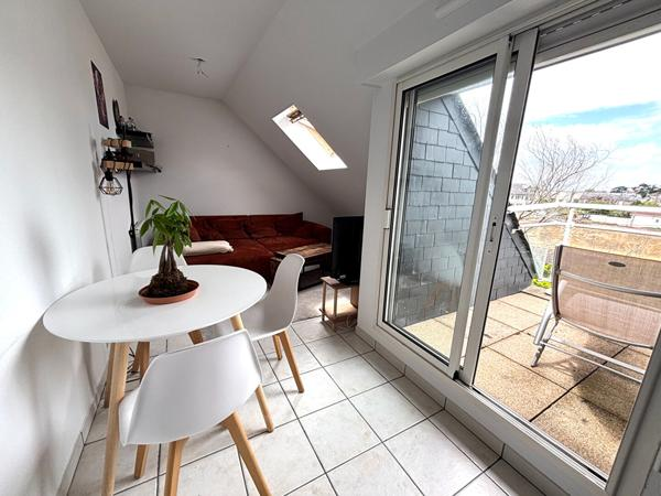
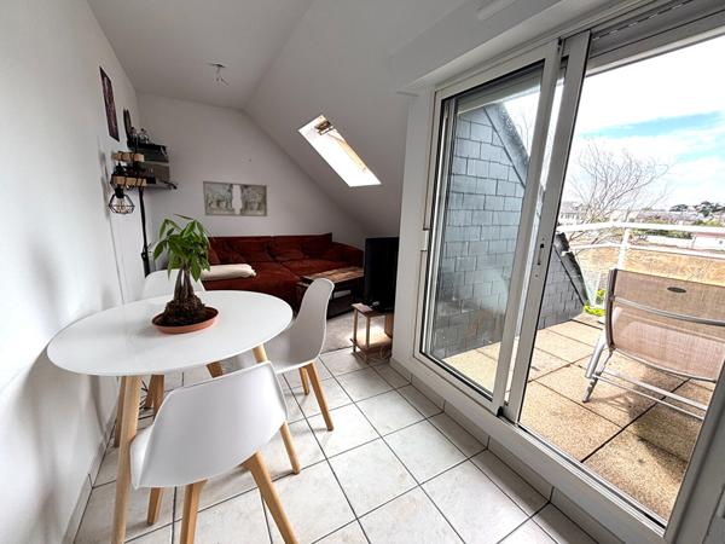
+ relief panel [202,180,268,218]
